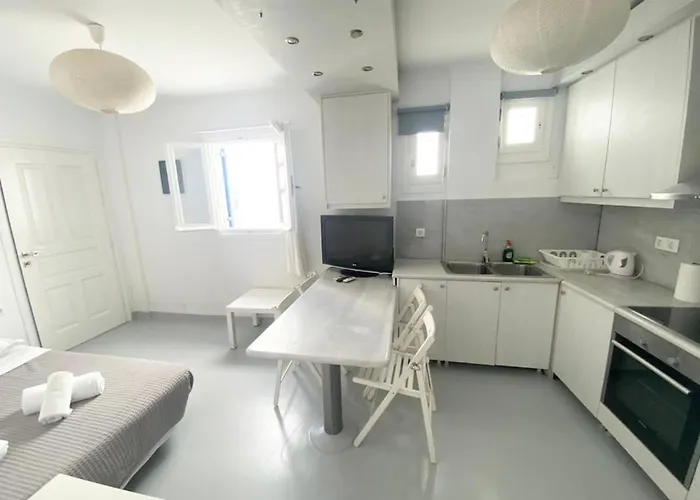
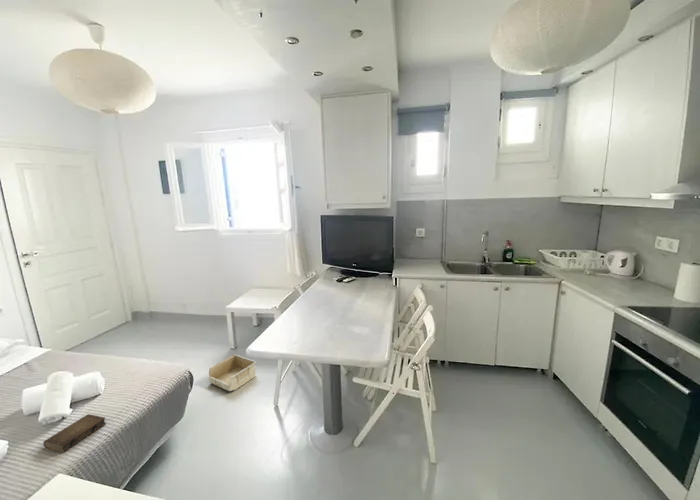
+ book [42,413,107,453]
+ storage bin [208,354,257,392]
